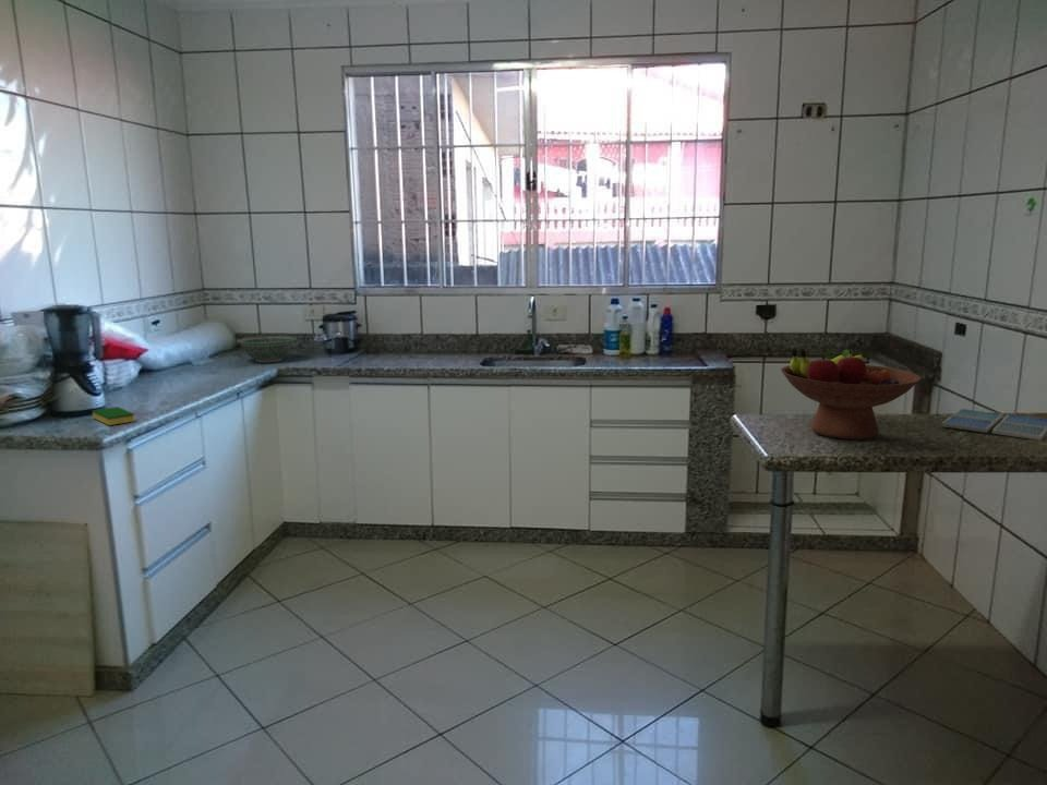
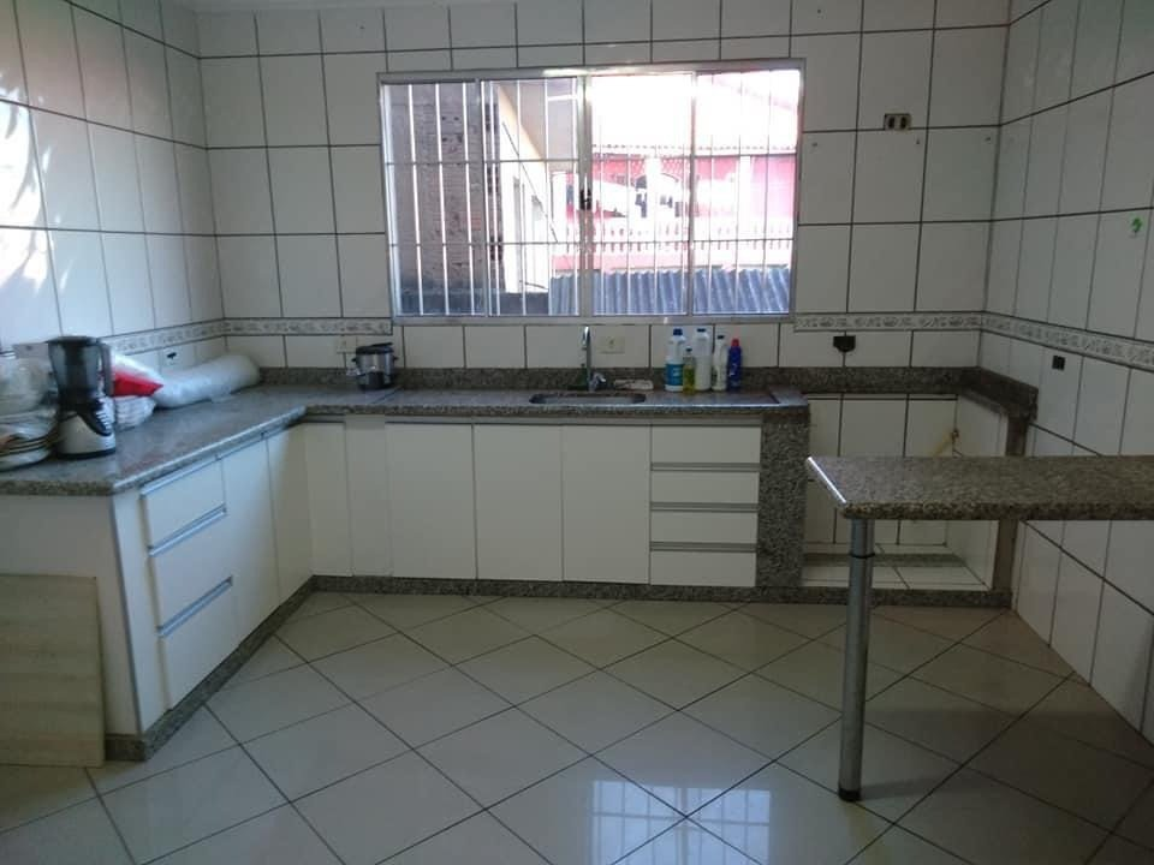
- fruit bowl [780,348,922,440]
- drink coaster [940,408,1047,442]
- bowl [236,335,299,364]
- dish sponge [92,406,136,426]
